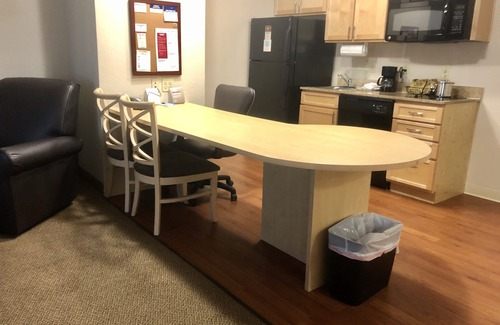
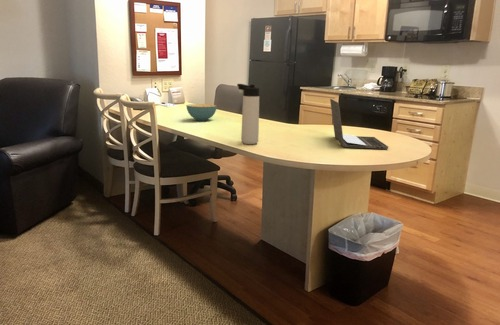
+ laptop [329,98,389,150]
+ cereal bowl [185,103,218,122]
+ thermos bottle [236,83,260,145]
